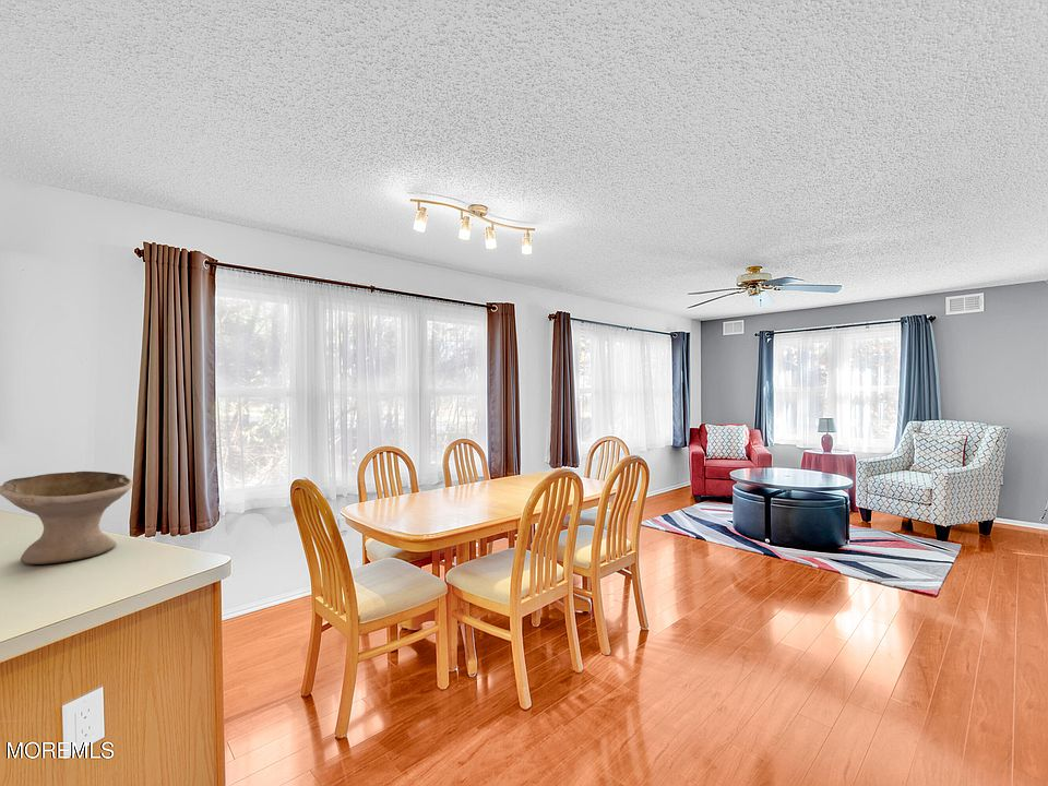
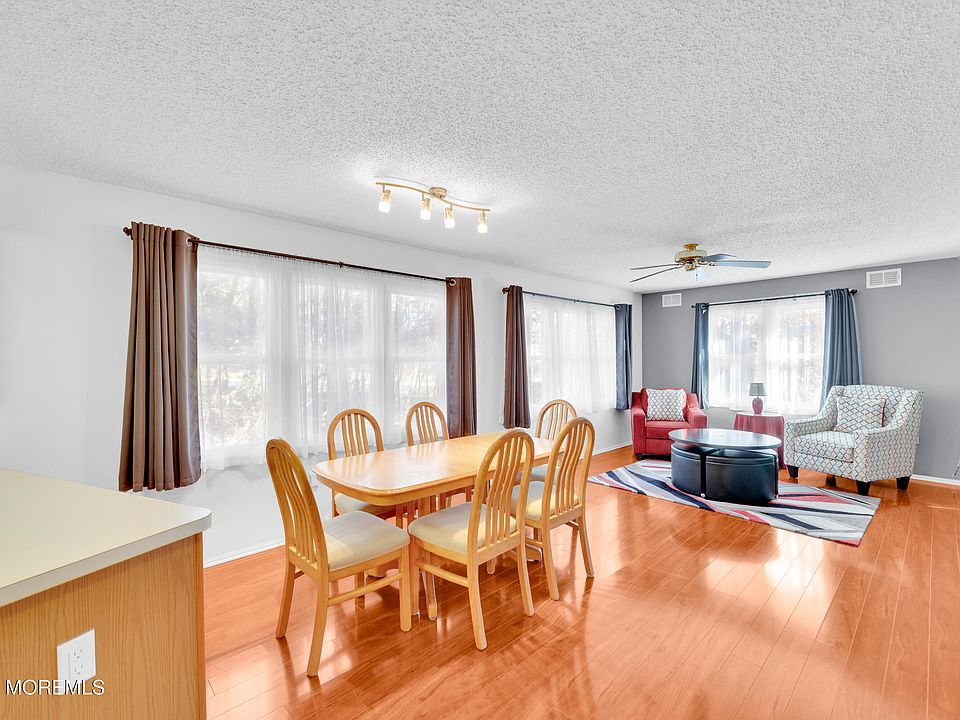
- bowl [0,471,134,565]
